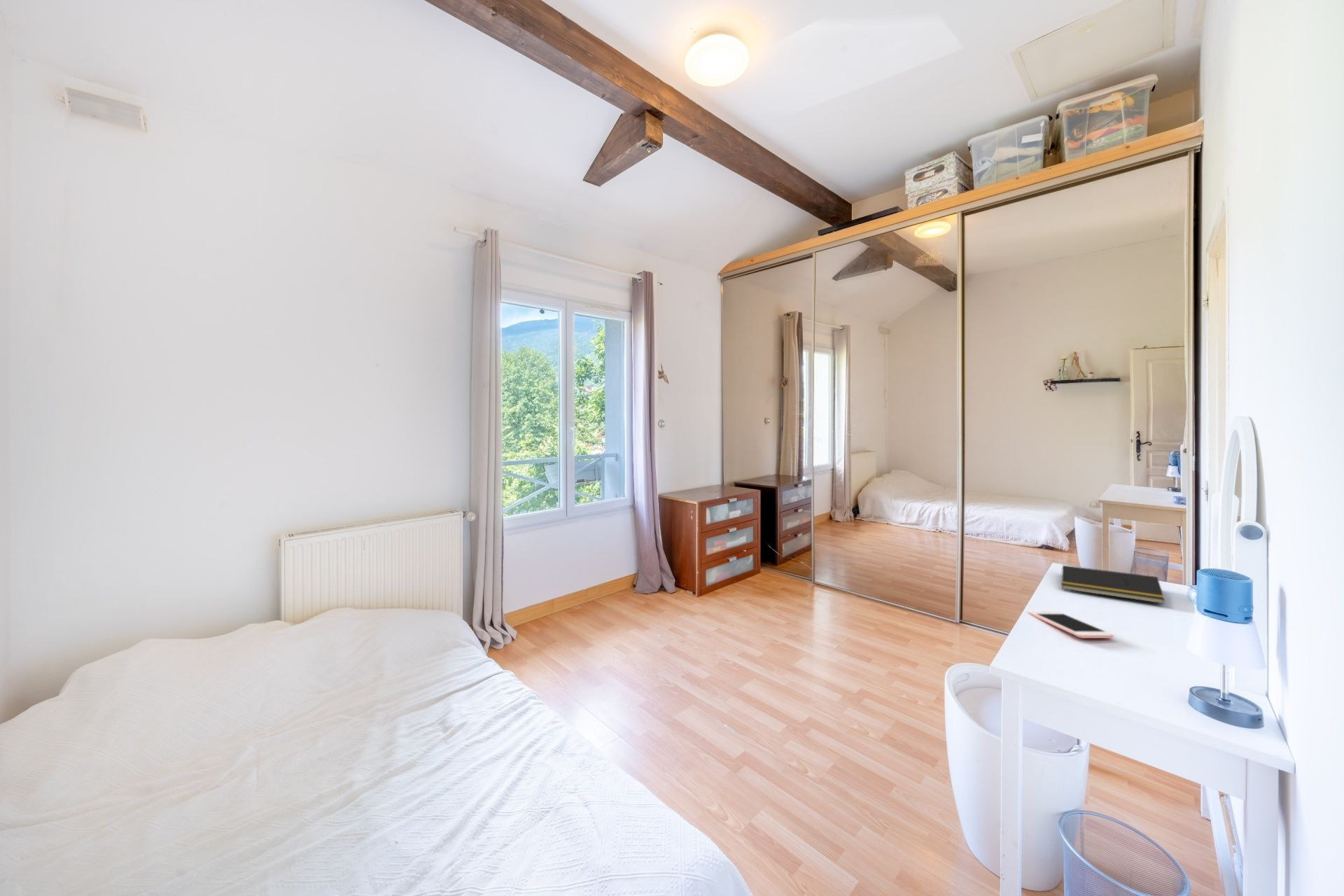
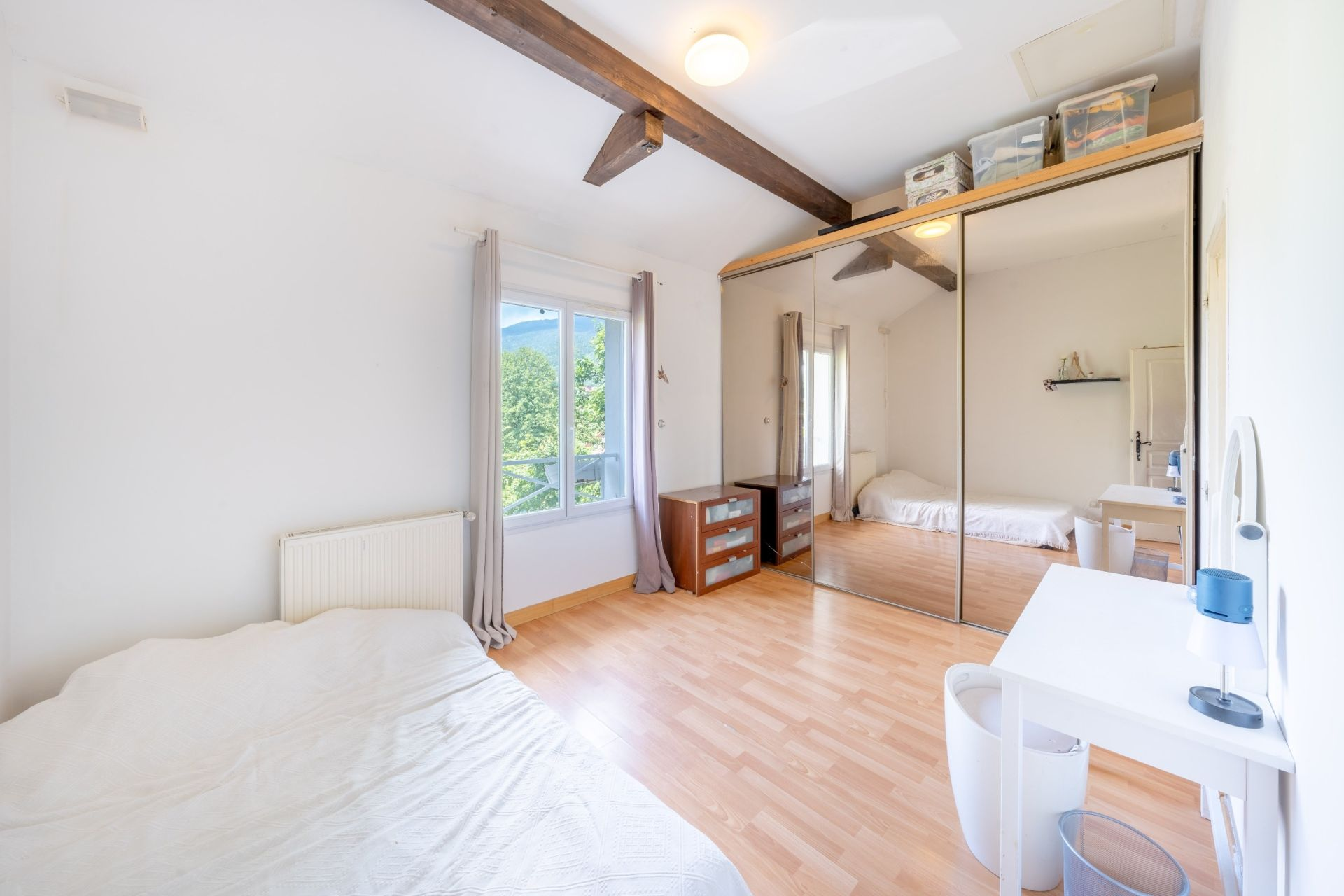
- cell phone [1027,610,1114,639]
- notepad [1060,564,1166,605]
